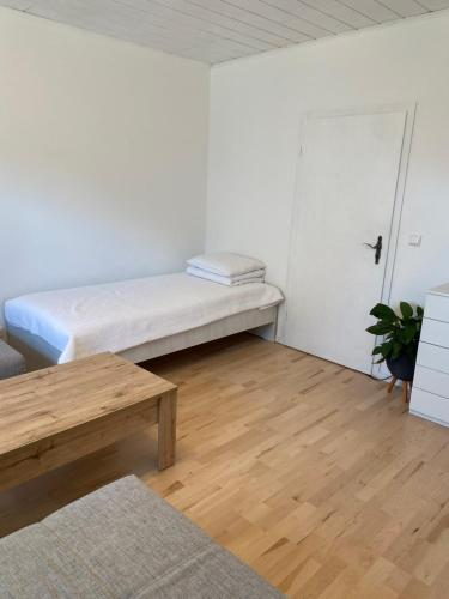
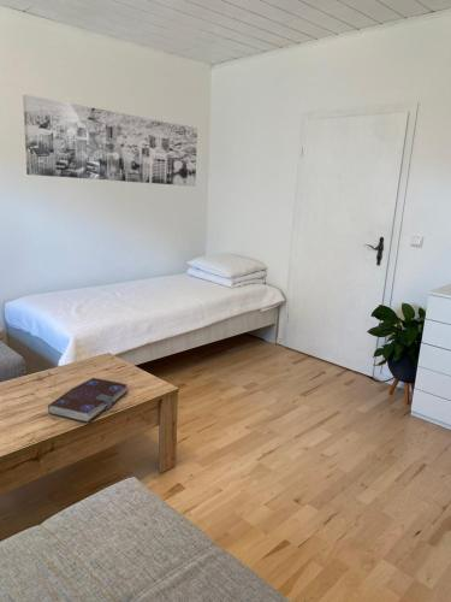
+ wall art [22,94,198,188]
+ book [47,377,129,424]
